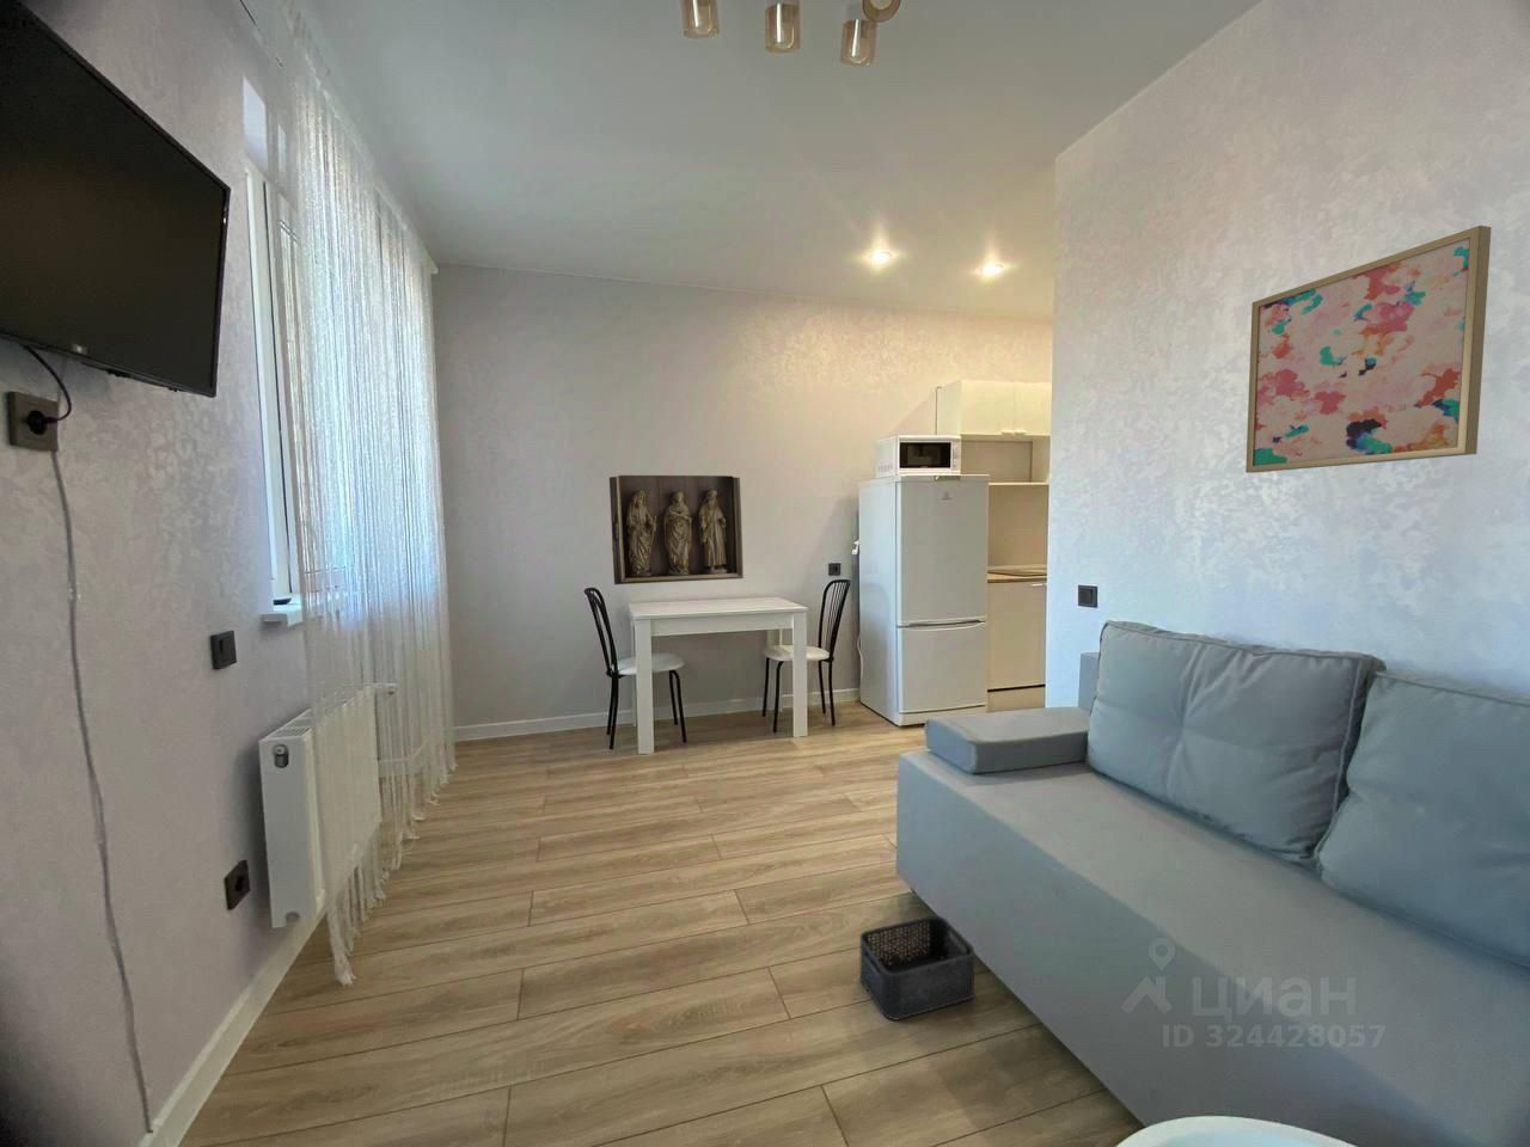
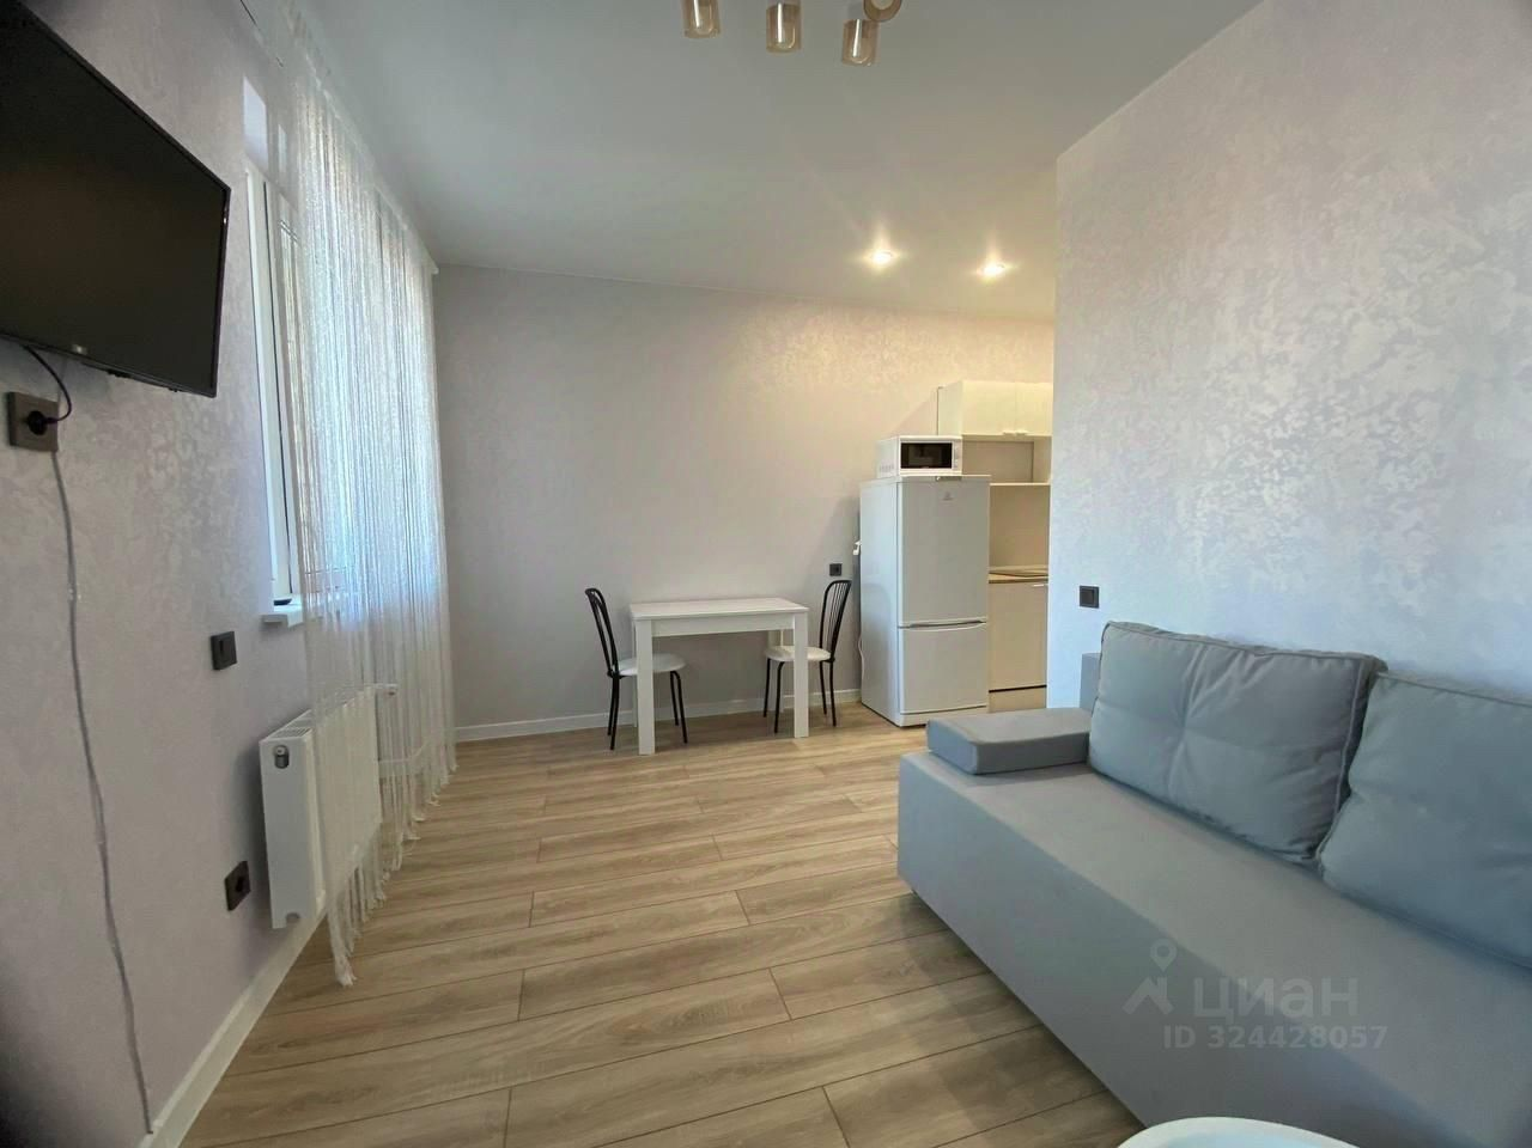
- wall relief [608,475,745,586]
- wall art [1244,224,1493,475]
- storage bin [858,914,976,1022]
